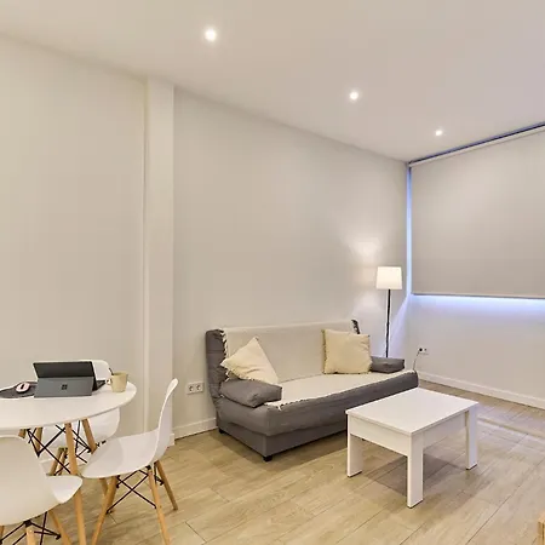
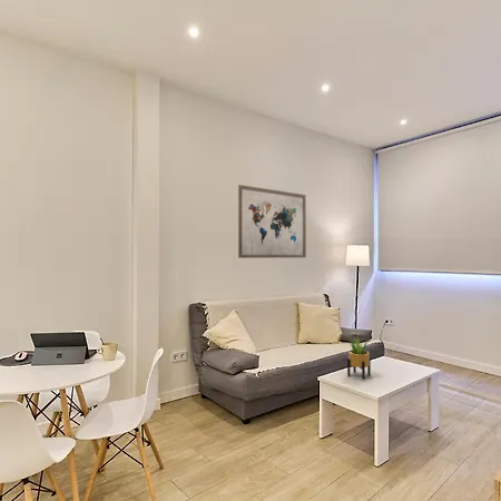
+ potted plant [346,334,372,381]
+ wall art [237,184,307,259]
